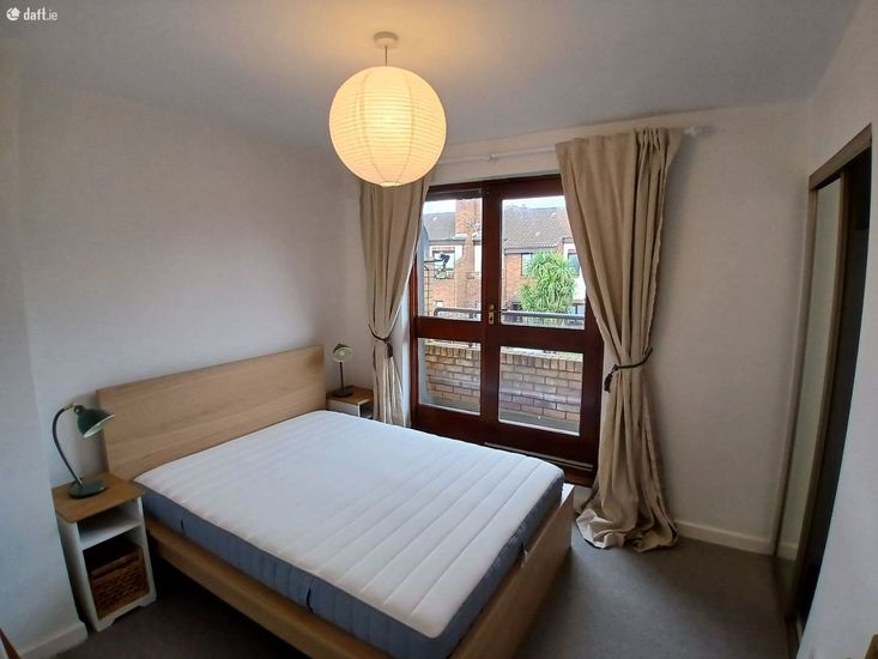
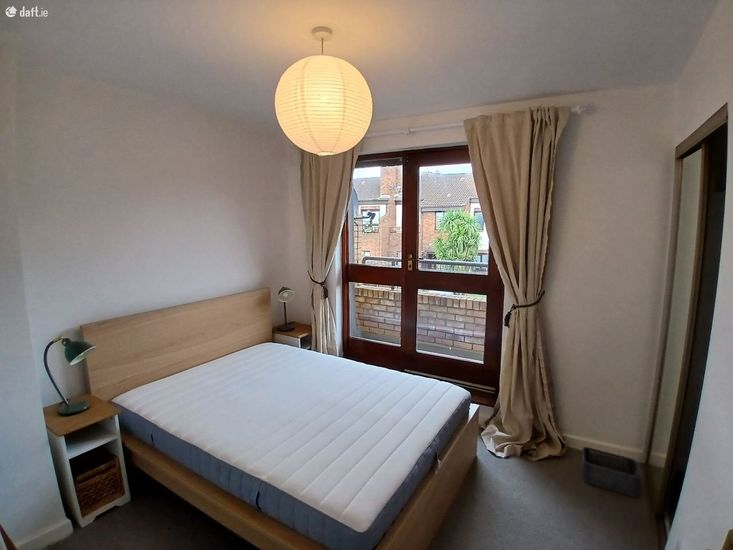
+ storage bin [580,446,642,498]
